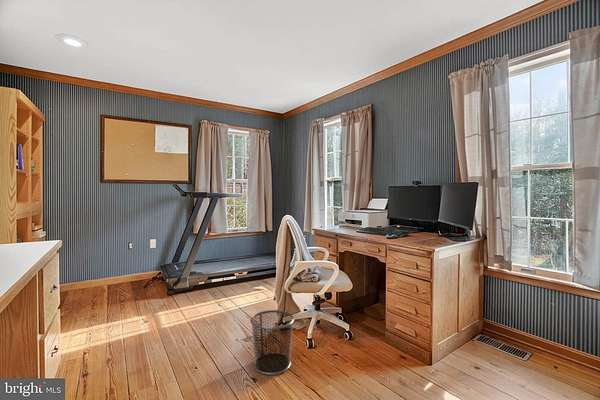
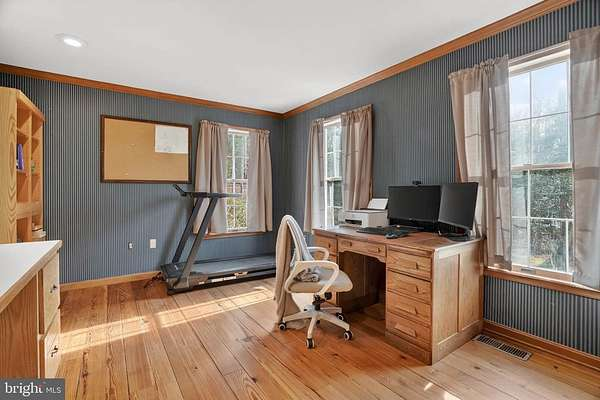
- waste bin [250,309,295,376]
